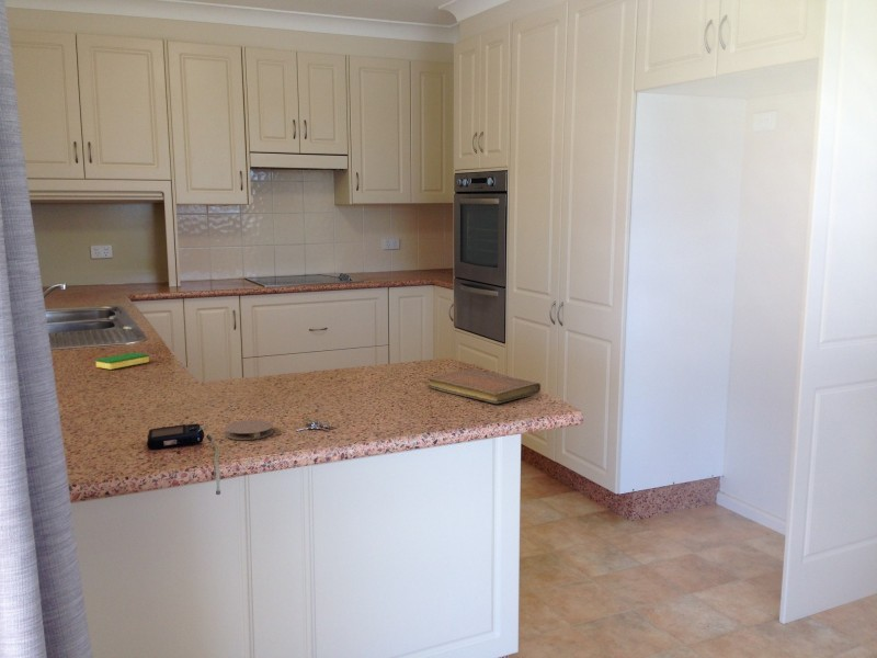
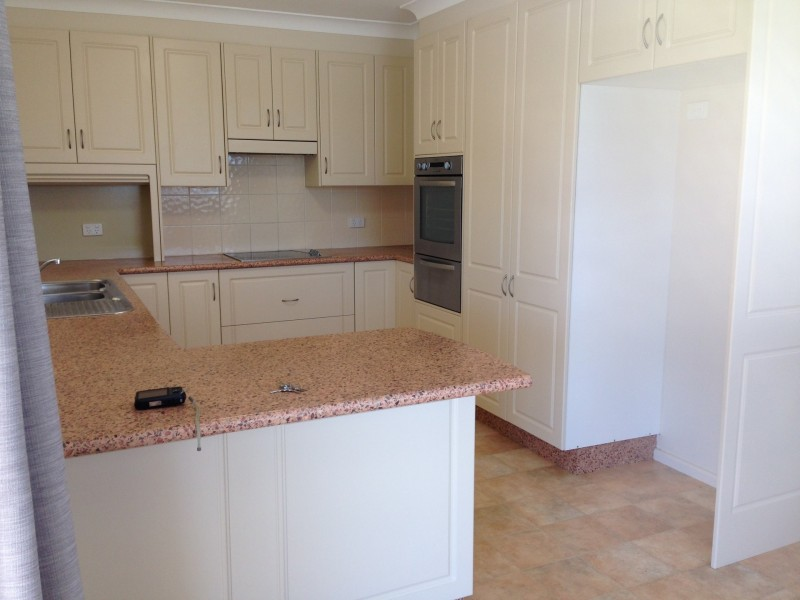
- coaster [224,419,274,441]
- dish sponge [94,351,150,371]
- notebook [426,368,542,405]
